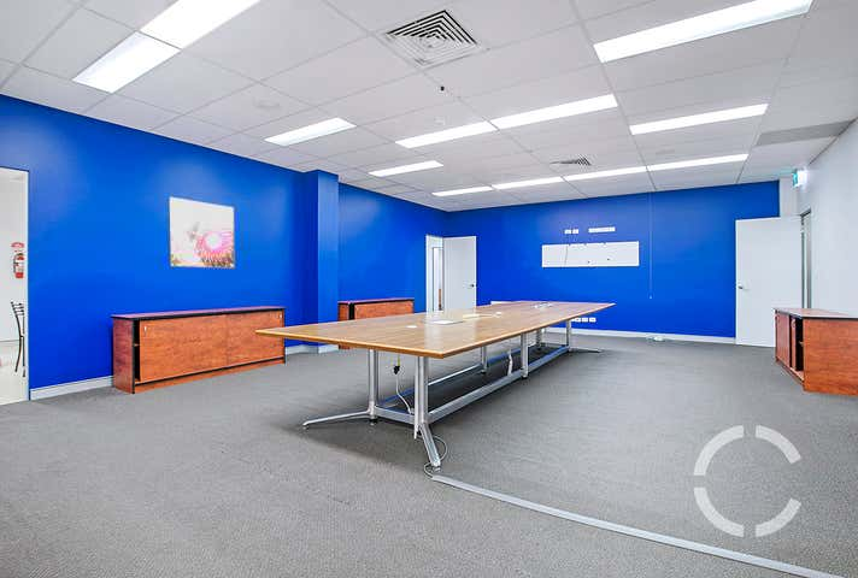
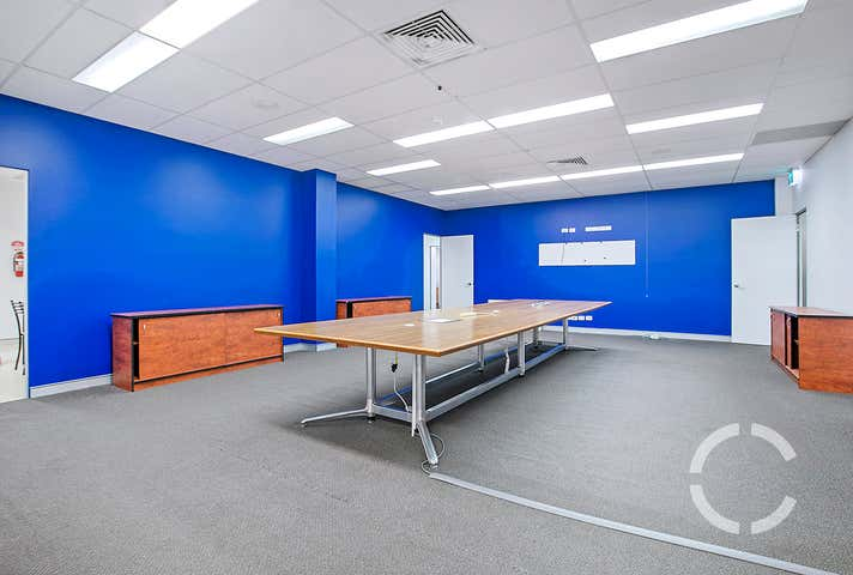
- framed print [168,195,236,270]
